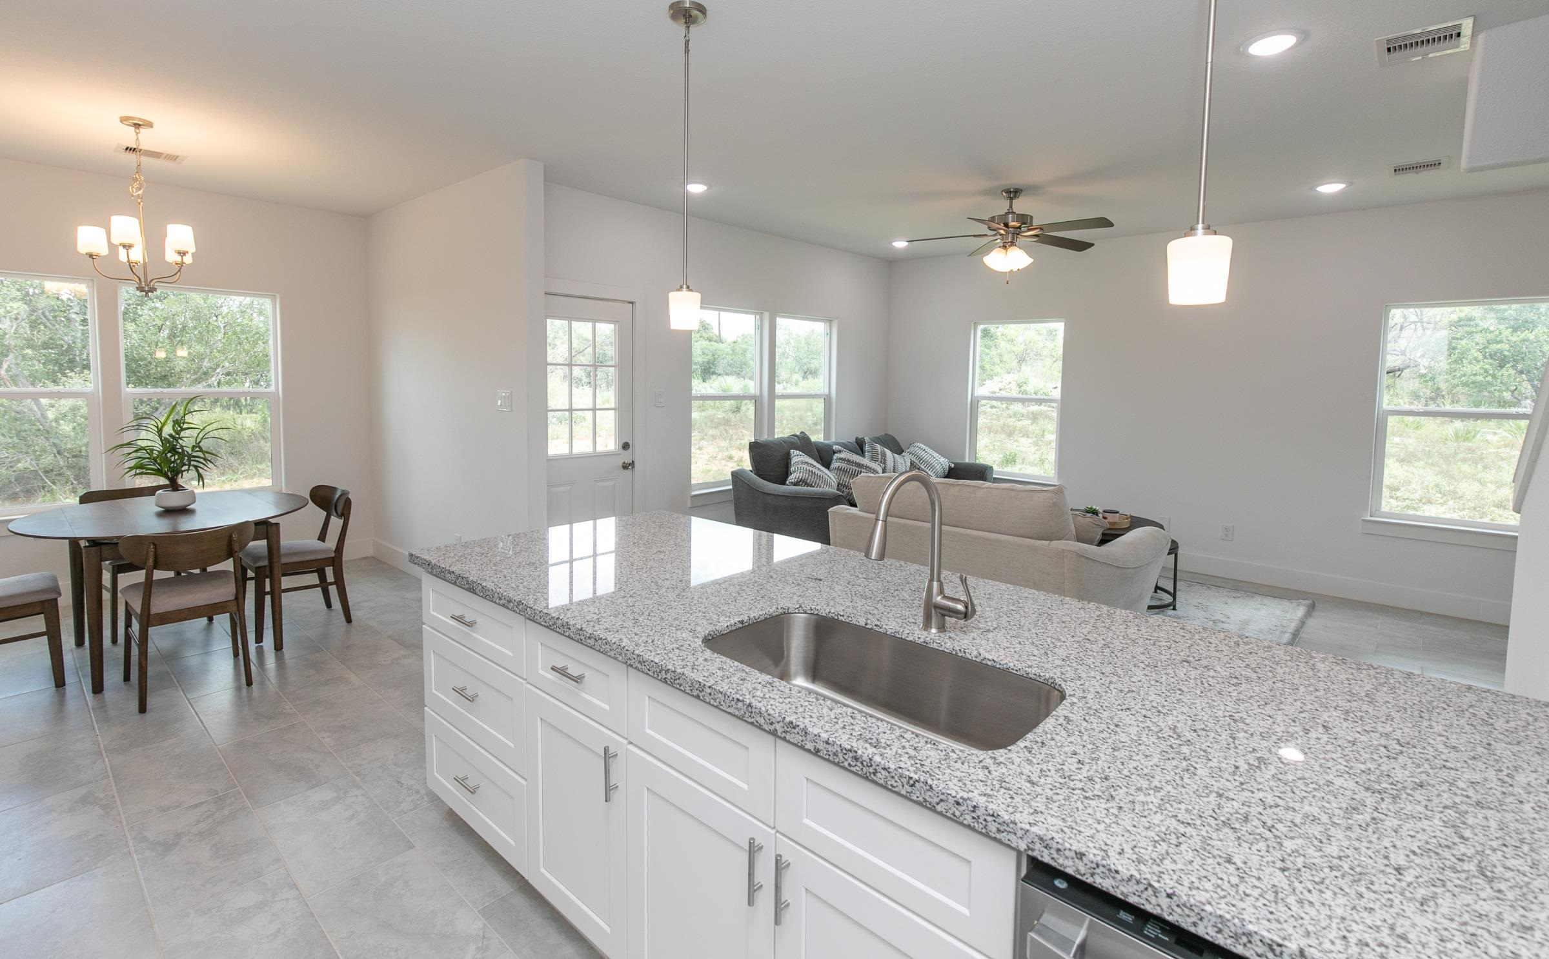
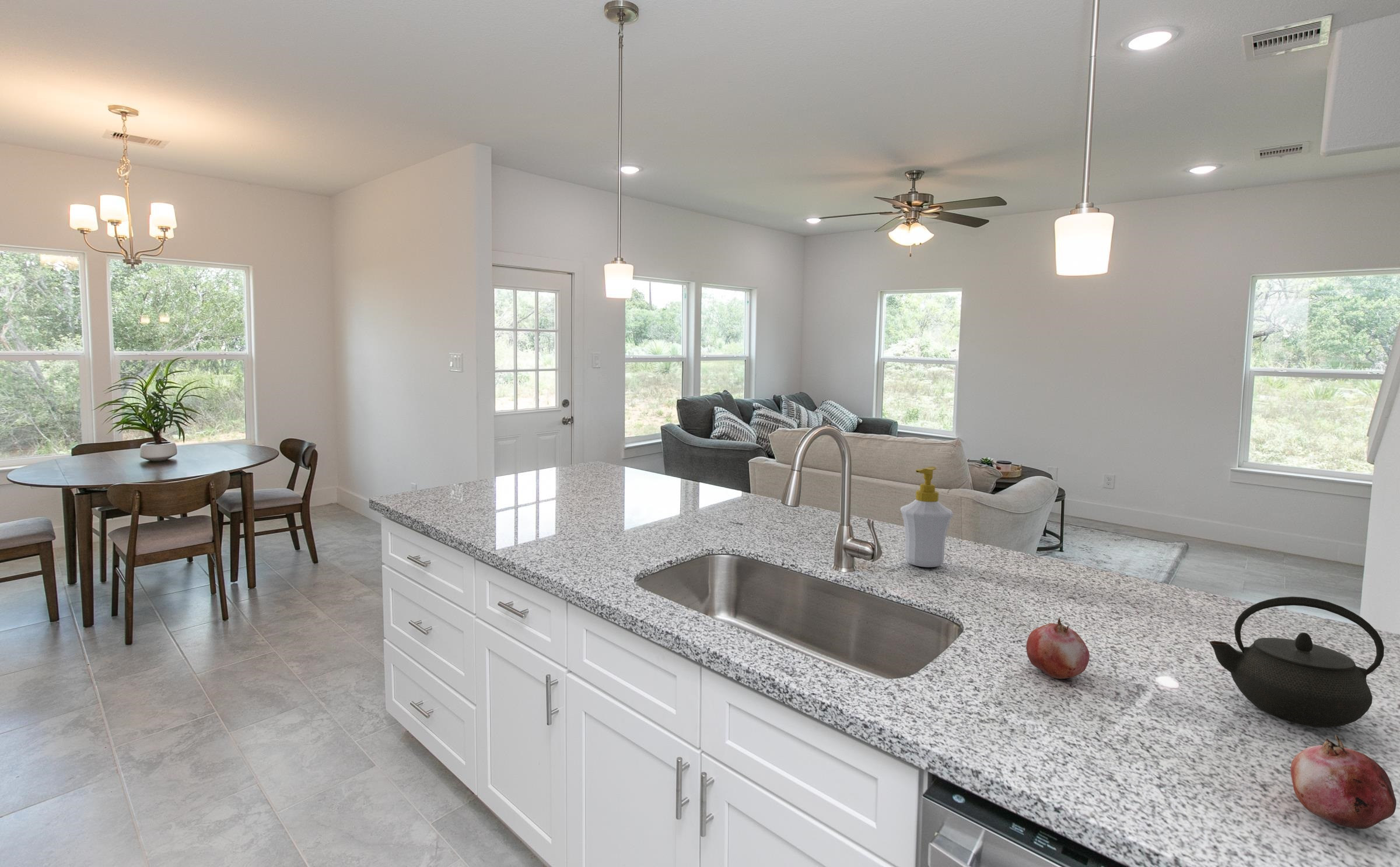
+ kettle [1209,596,1385,728]
+ fruit [1290,734,1397,830]
+ fruit [1025,617,1090,679]
+ soap bottle [900,466,954,568]
